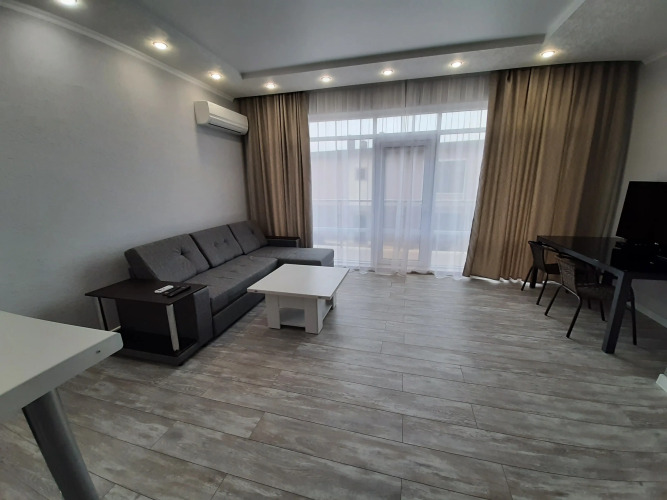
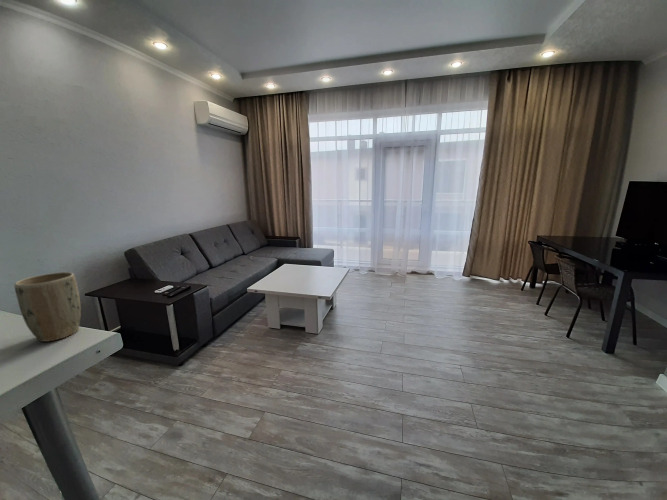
+ plant pot [13,271,82,343]
